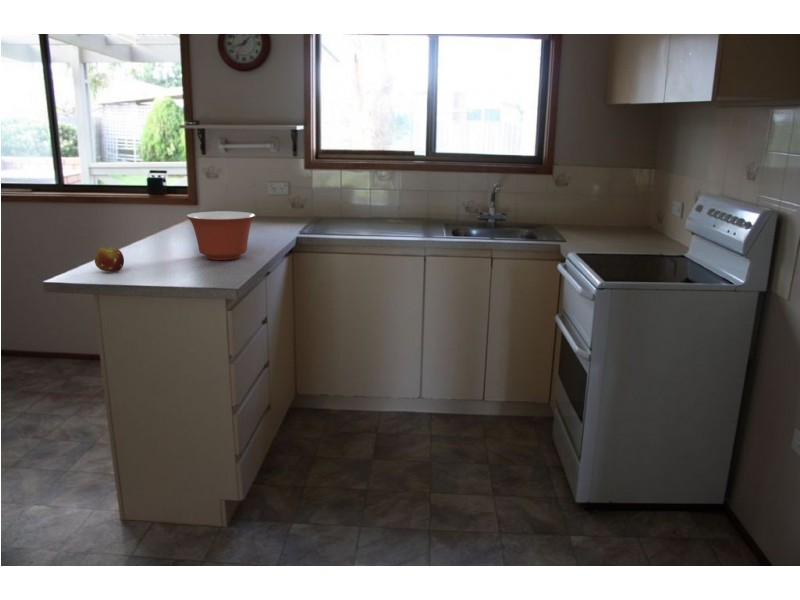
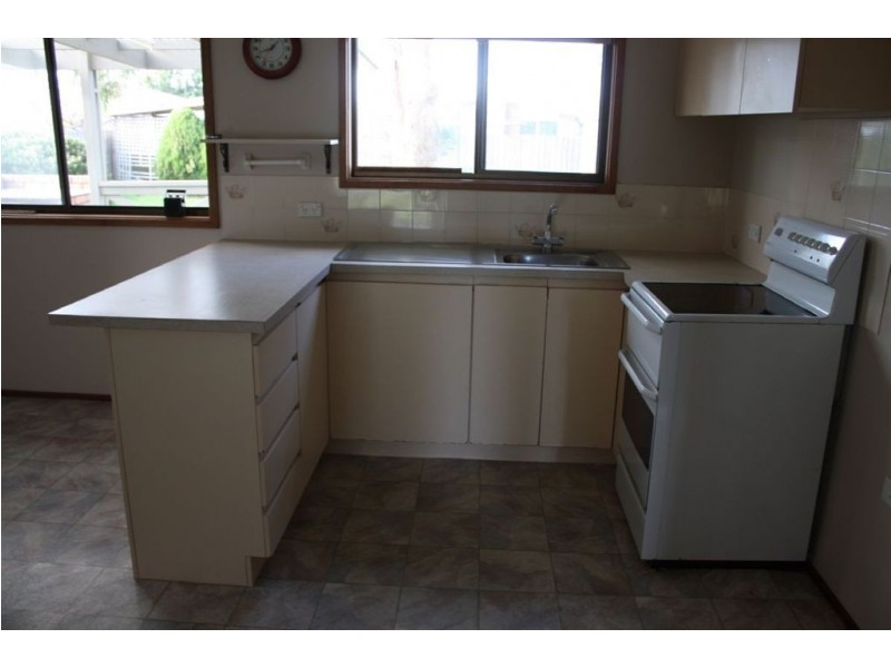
- mixing bowl [186,210,257,261]
- fruit [94,246,125,272]
